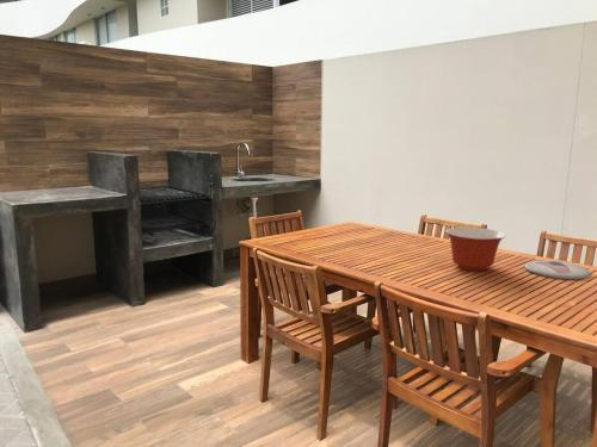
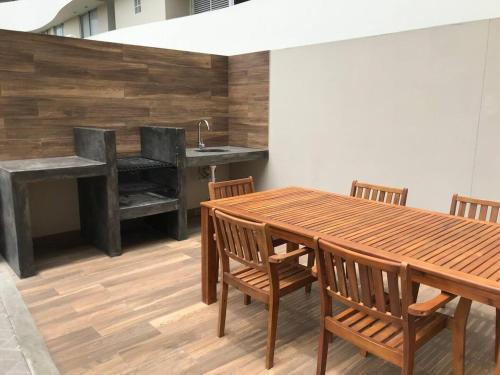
- mixing bowl [444,226,506,272]
- plate [524,259,592,281]
